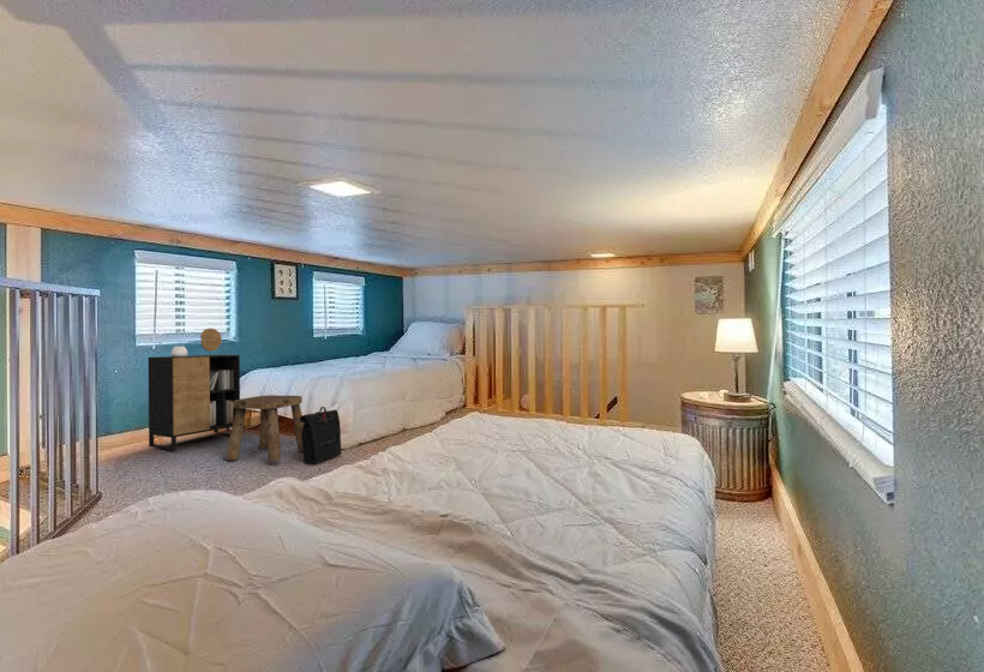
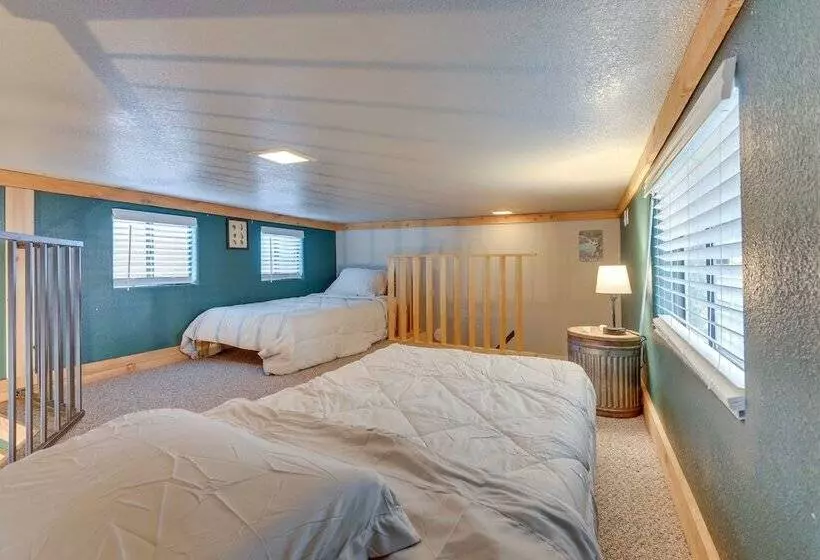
- backpack [300,406,342,464]
- cabinet [148,328,241,451]
- stool [224,394,305,463]
